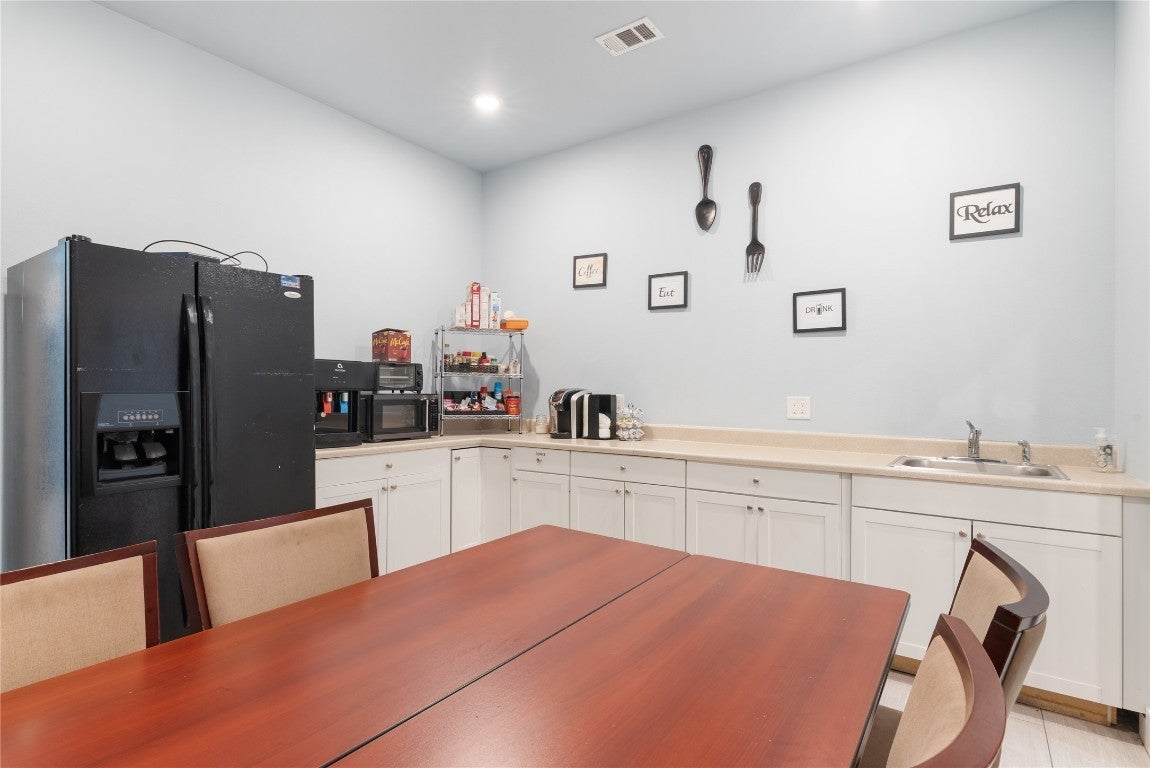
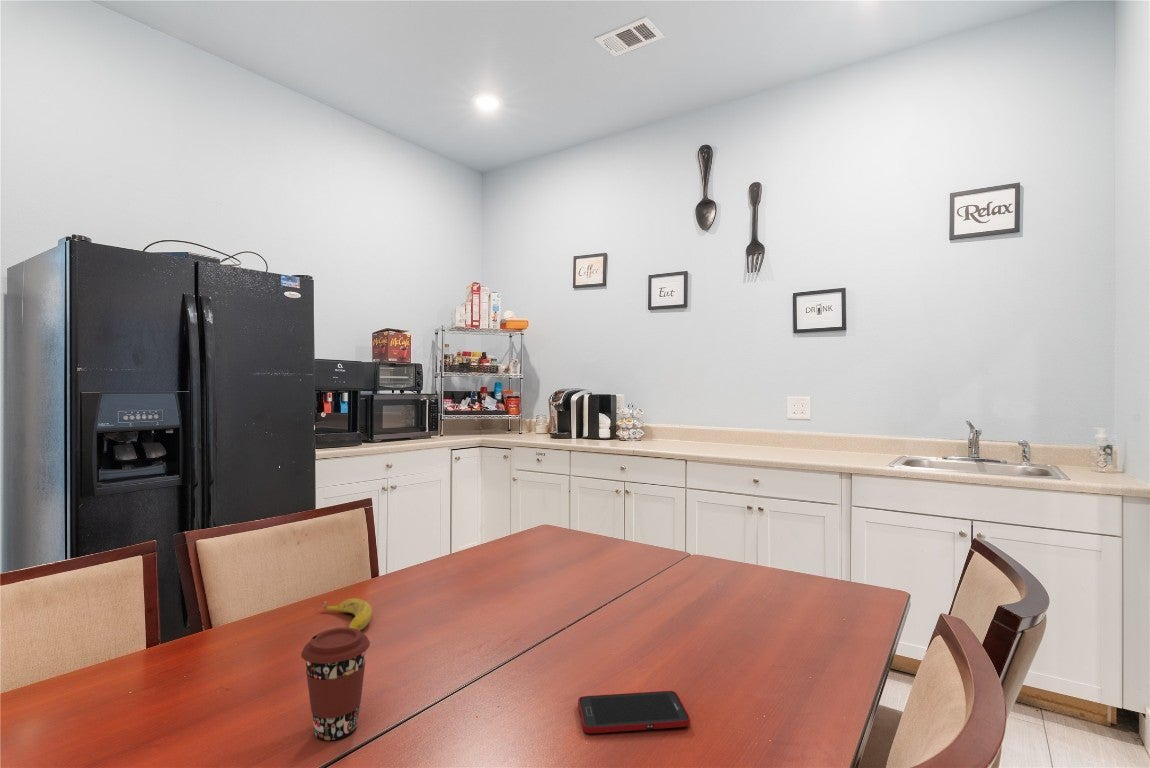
+ cell phone [577,690,691,734]
+ banana [322,598,373,631]
+ coffee cup [300,626,371,741]
